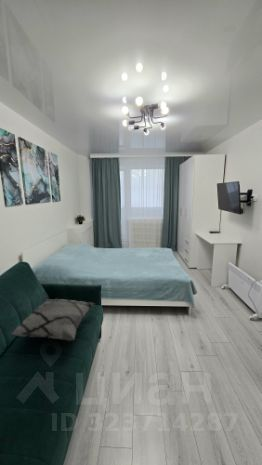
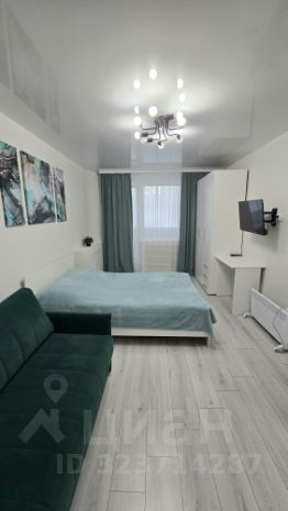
- decorative pillow [10,298,96,342]
